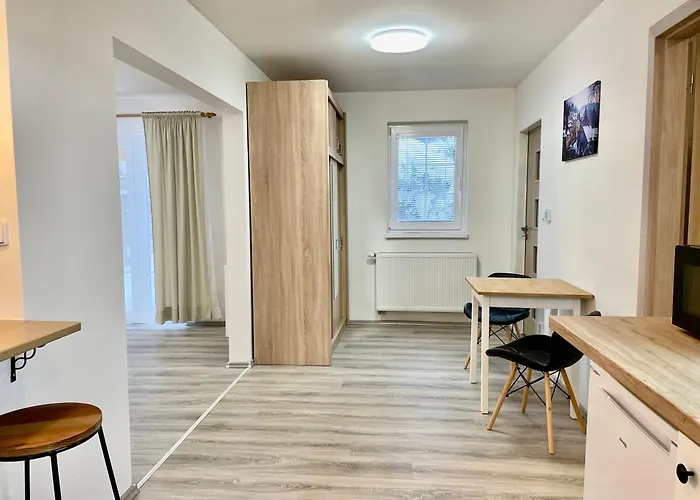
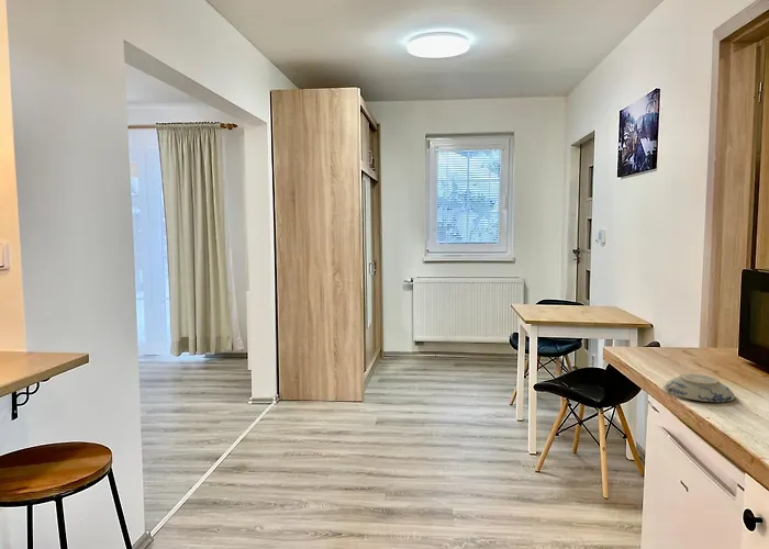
+ decorative bowl [662,372,736,403]
